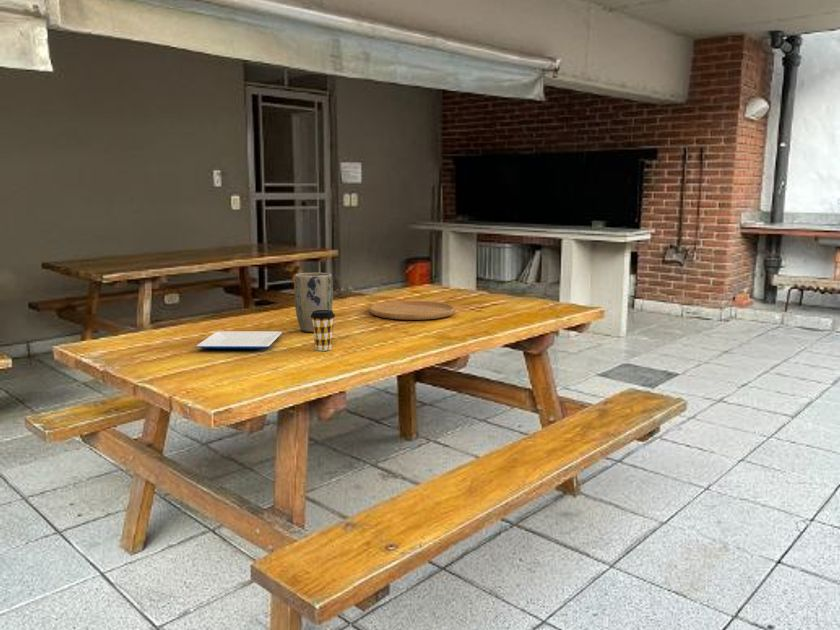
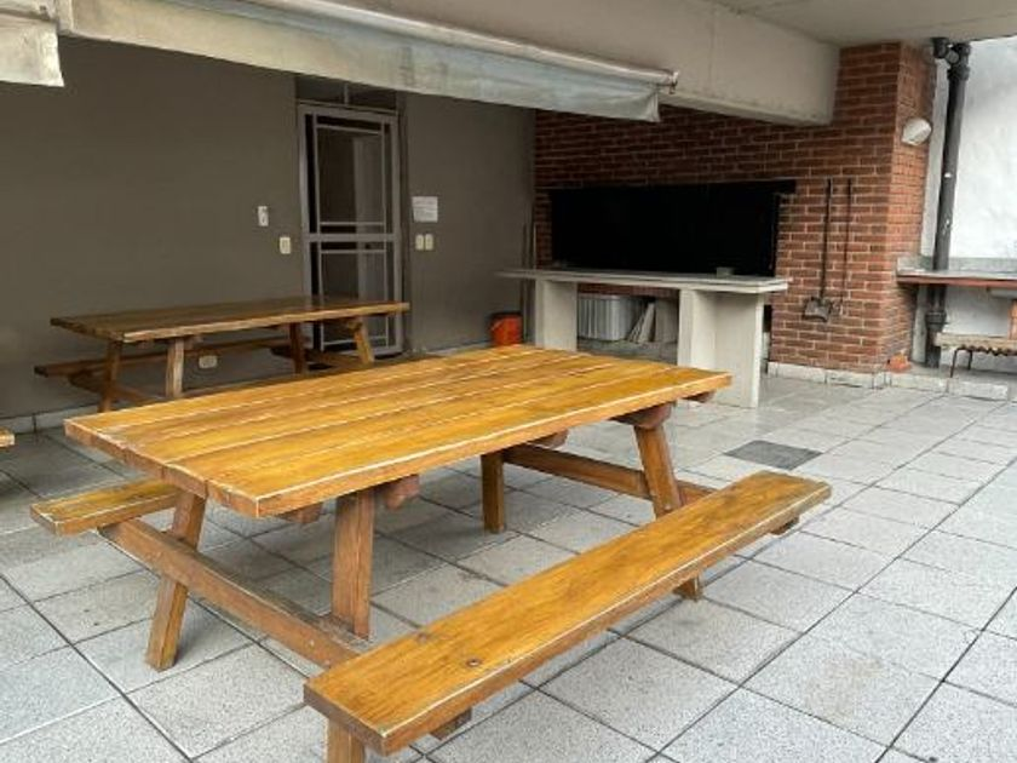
- plant pot [293,272,334,333]
- coffee cup [310,310,336,352]
- cutting board [368,300,456,321]
- plate [196,330,283,350]
